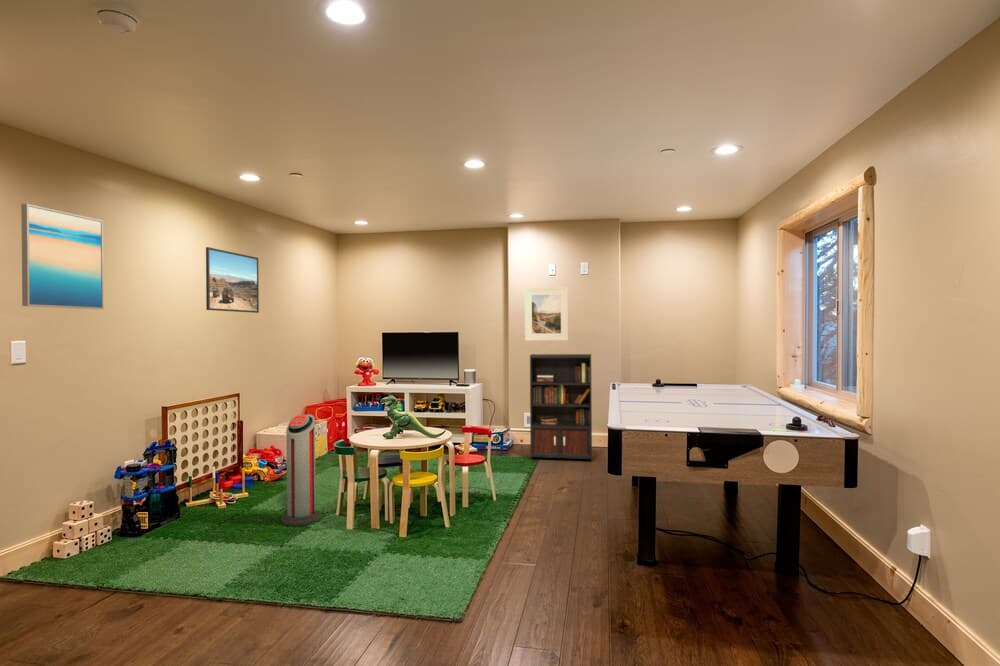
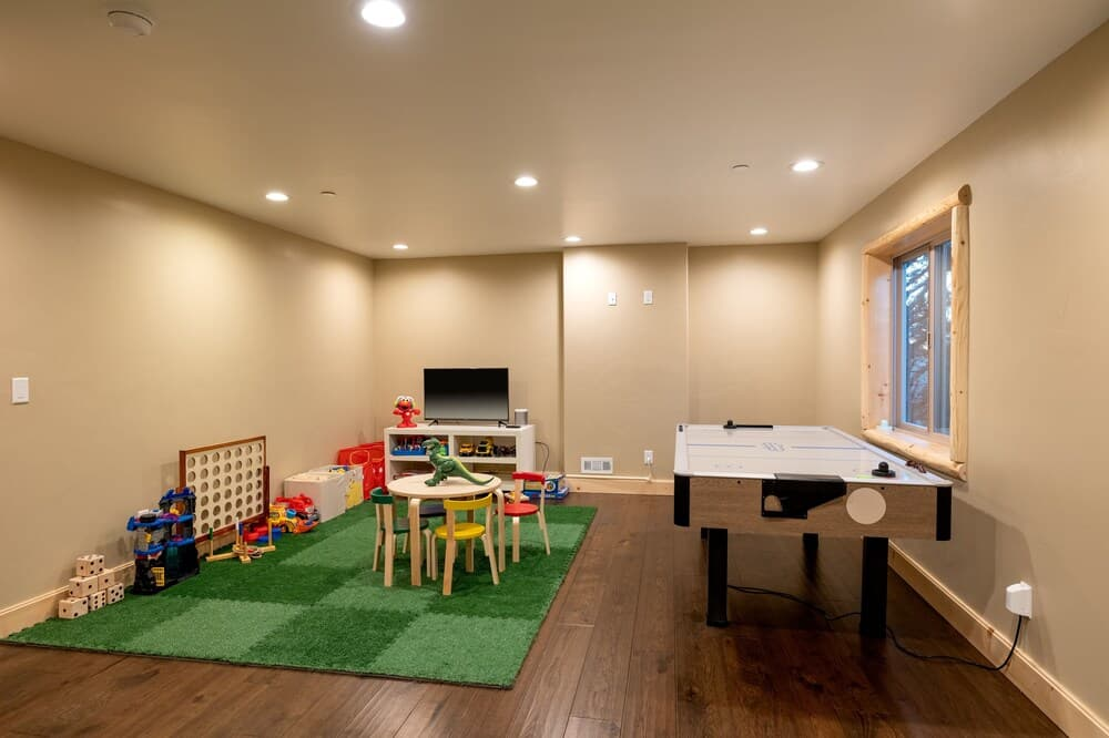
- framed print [205,246,260,314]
- bookcase [529,353,593,461]
- wall art [20,203,105,310]
- air purifier [280,414,322,527]
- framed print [524,286,569,342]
